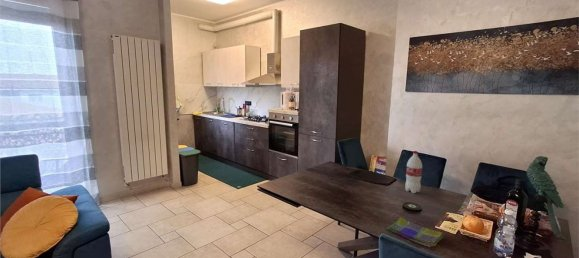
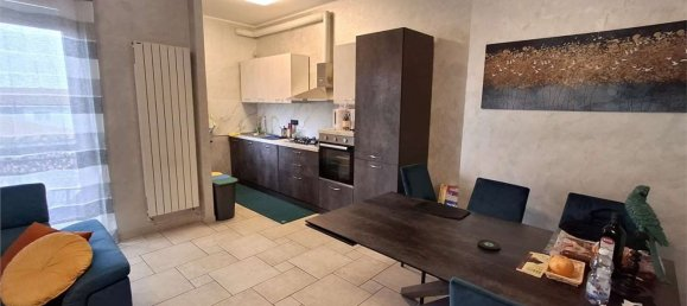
- dish towel [385,217,446,248]
- bottle [404,150,423,194]
